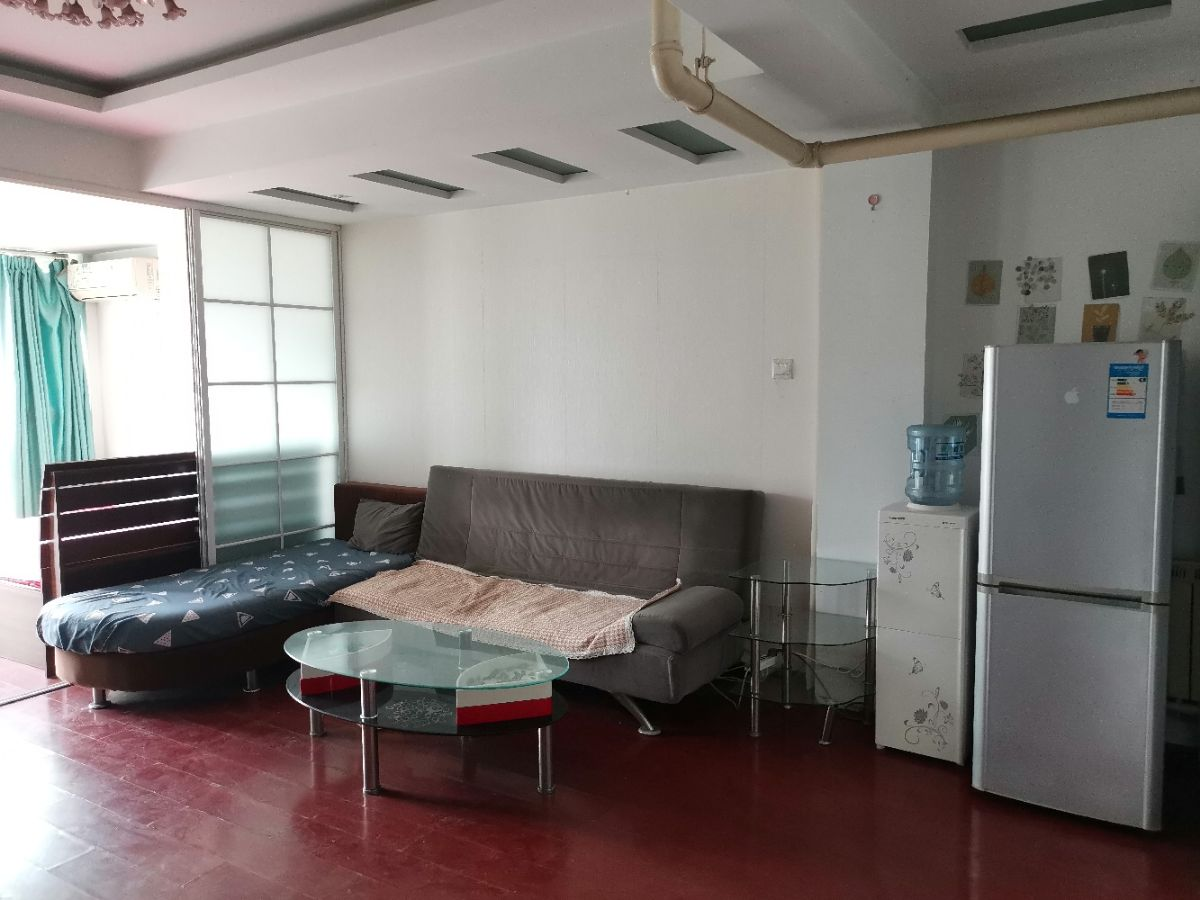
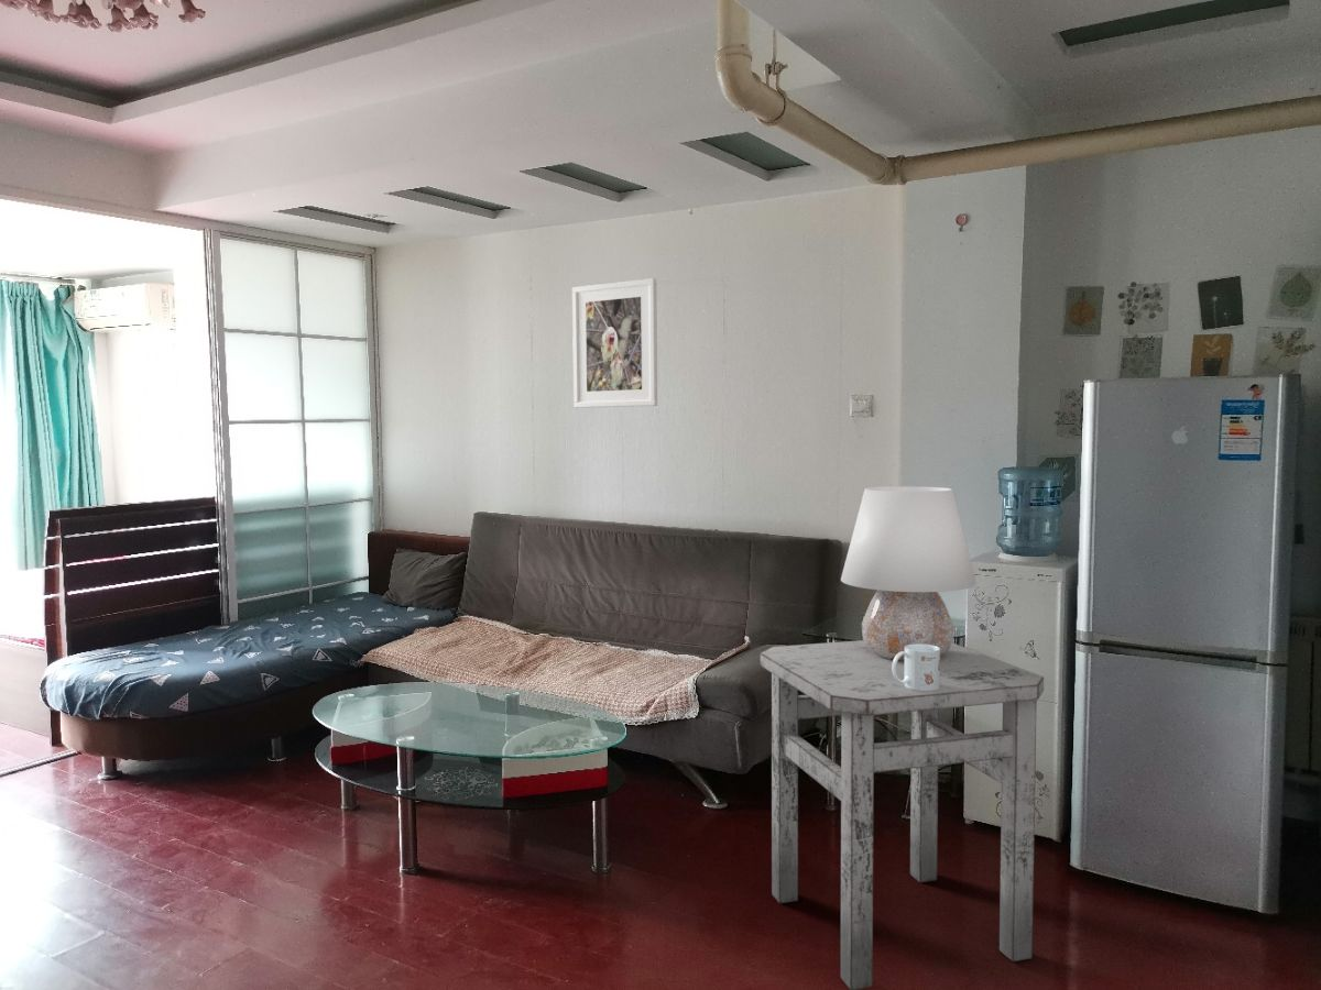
+ mug [892,645,940,691]
+ side table [758,639,1045,990]
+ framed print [571,277,658,409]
+ table lamp [840,485,978,661]
